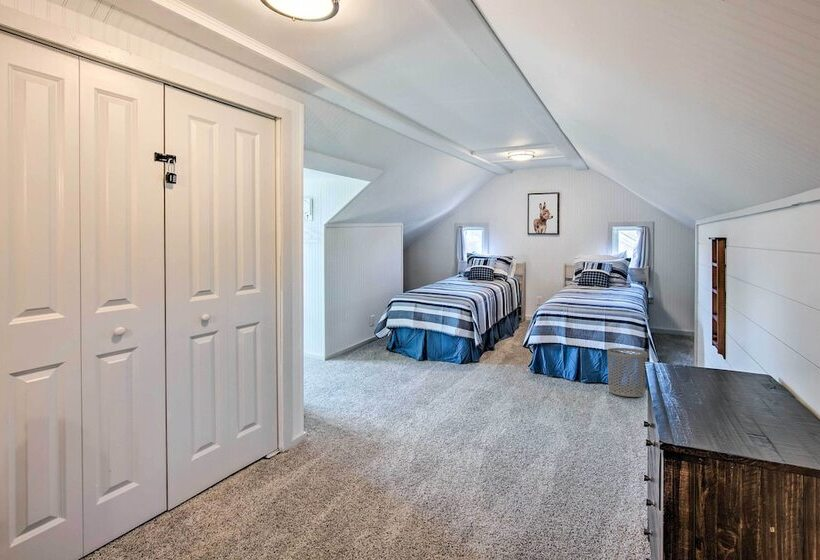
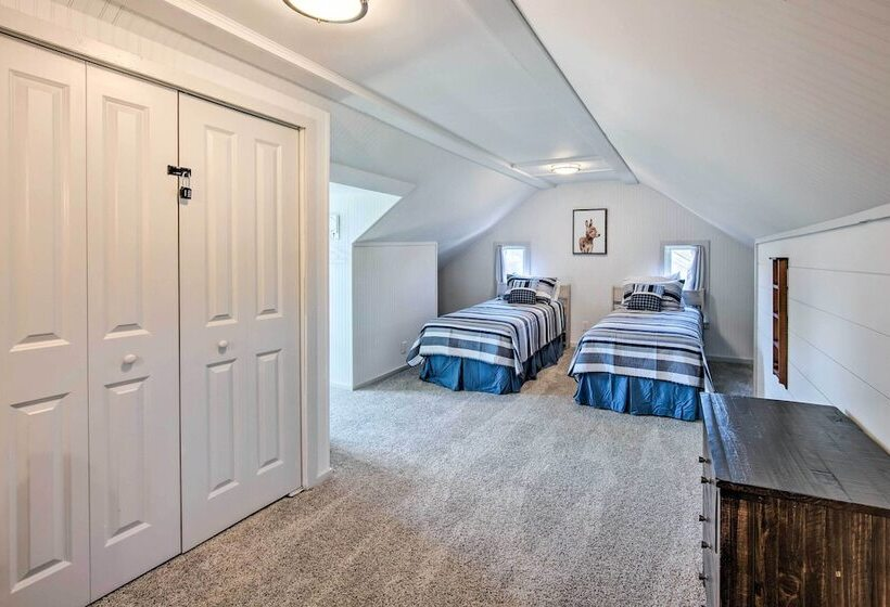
- waste bin [606,347,648,398]
